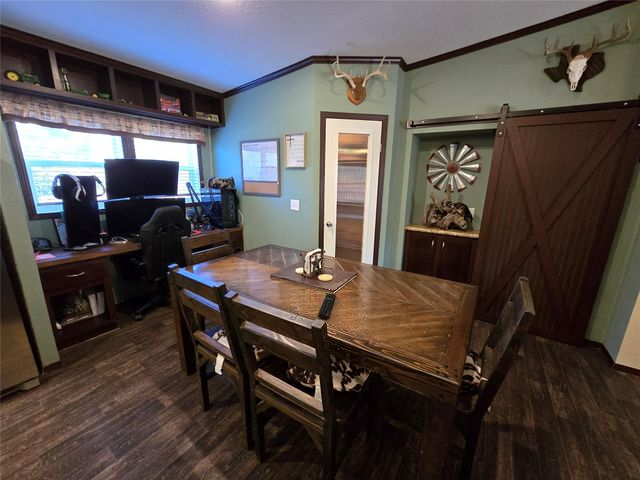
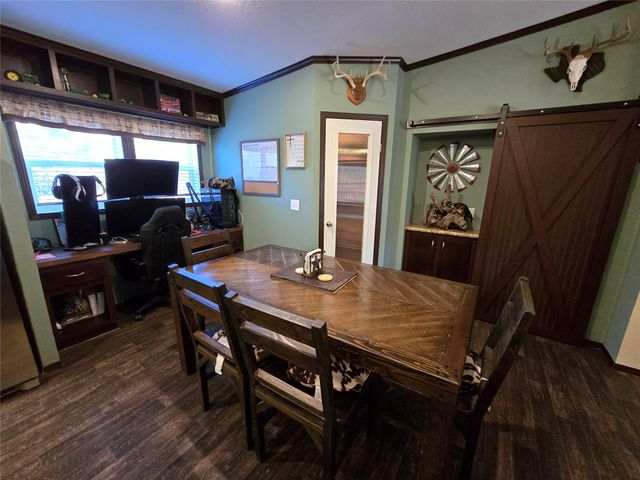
- remote control [317,293,337,320]
